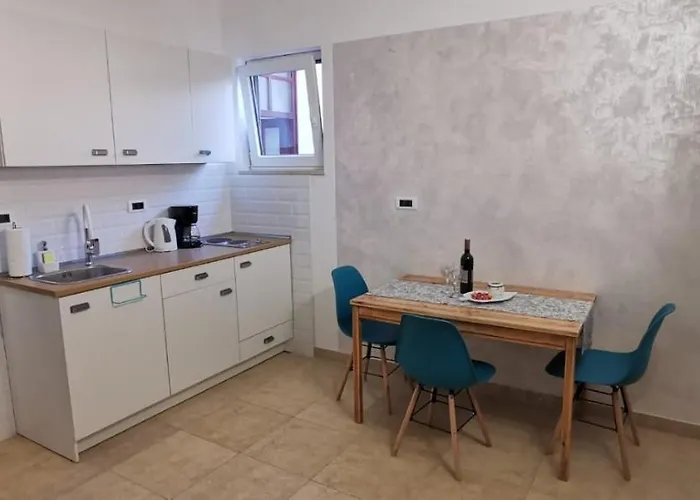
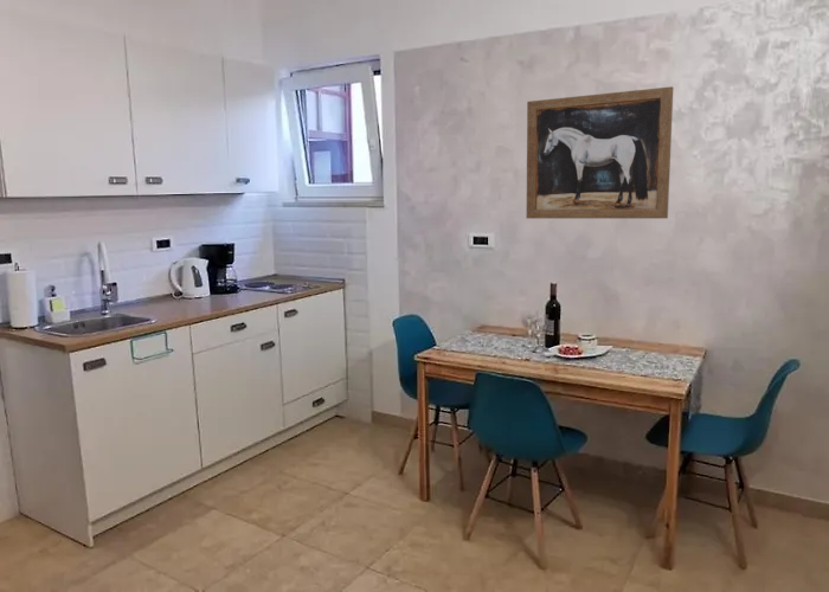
+ wall art [525,85,675,219]
